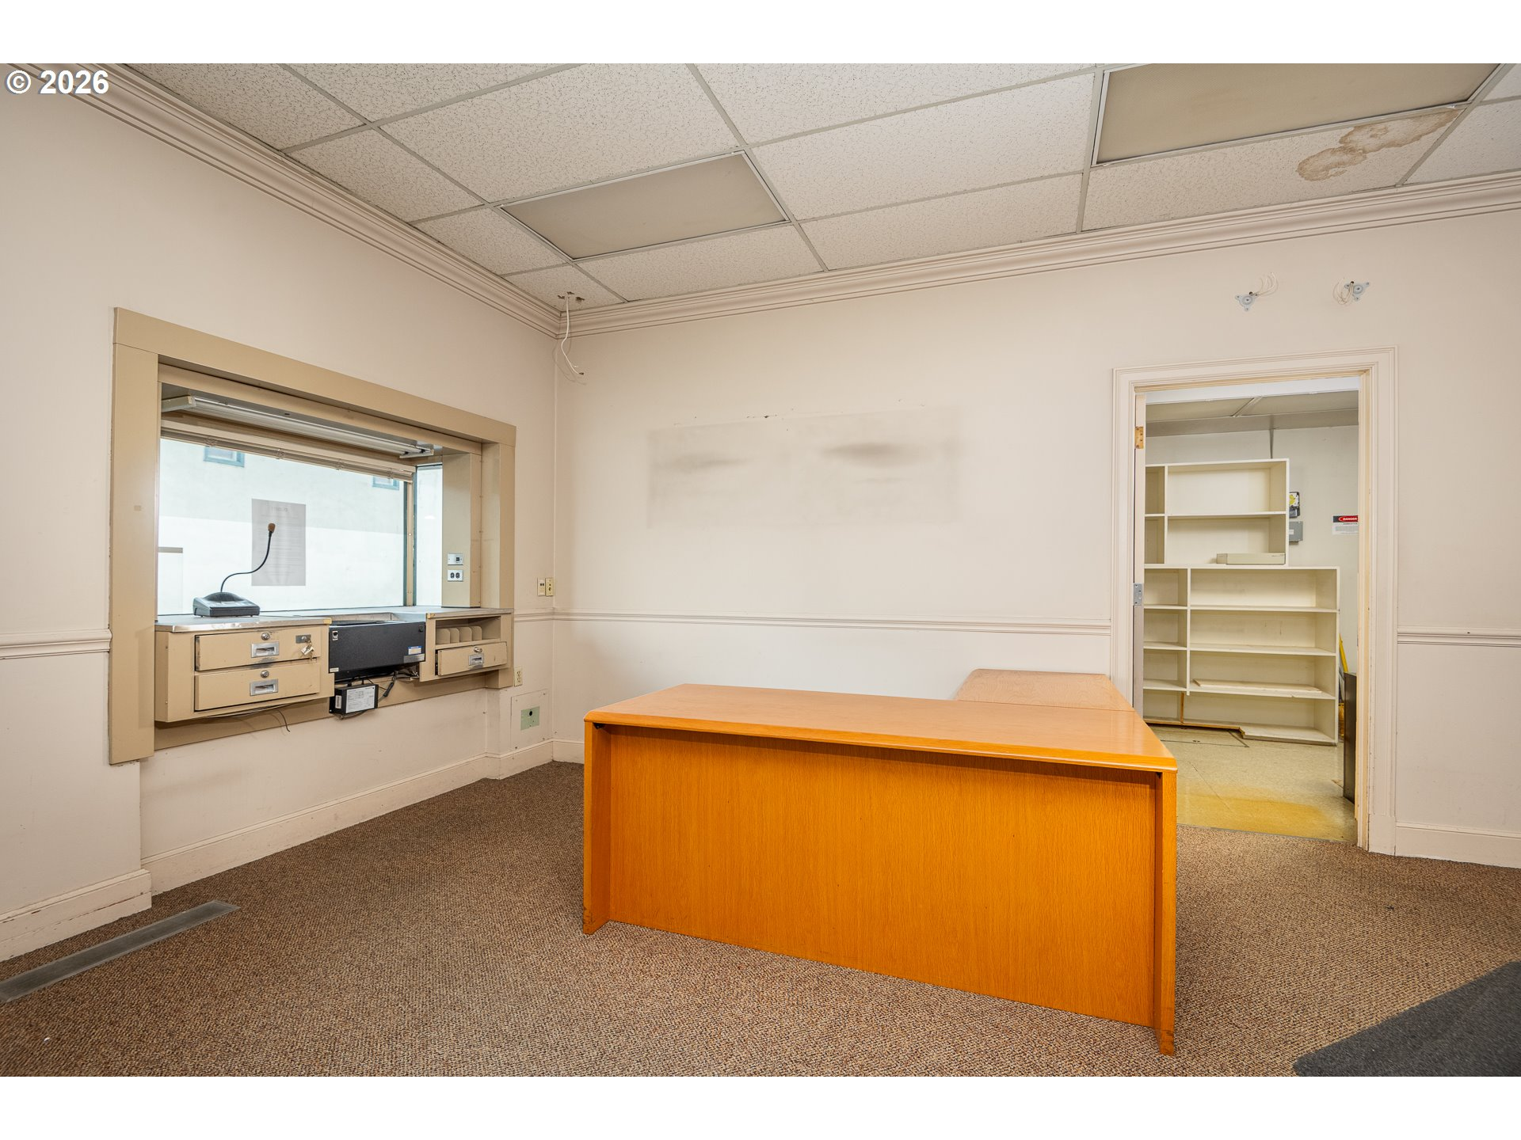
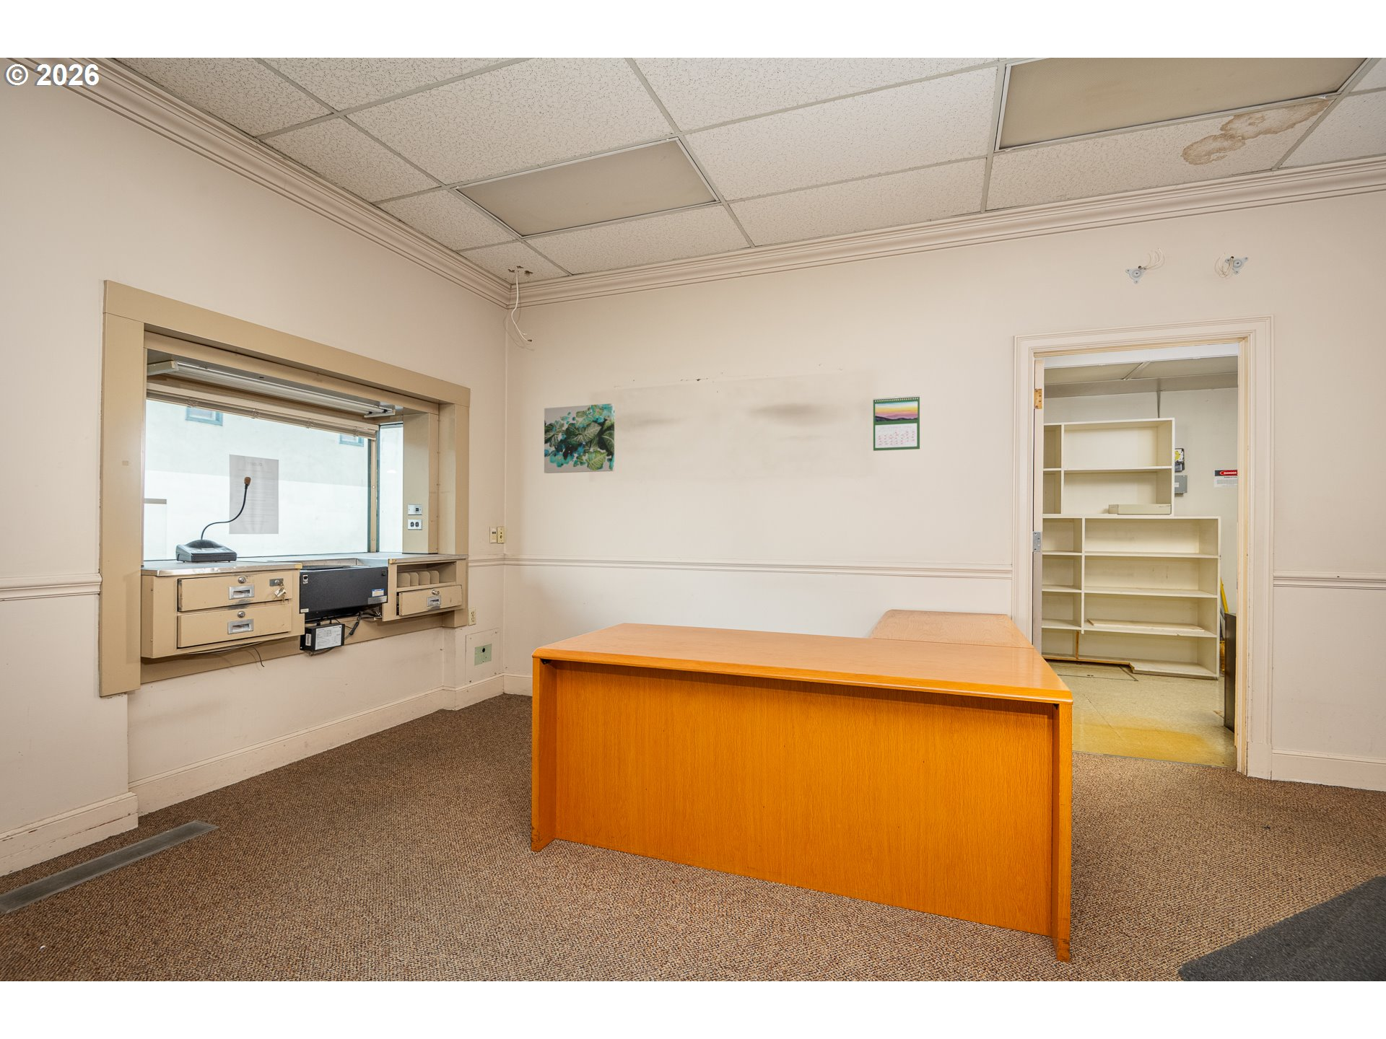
+ wall art [543,403,616,474]
+ calendar [873,395,920,452]
